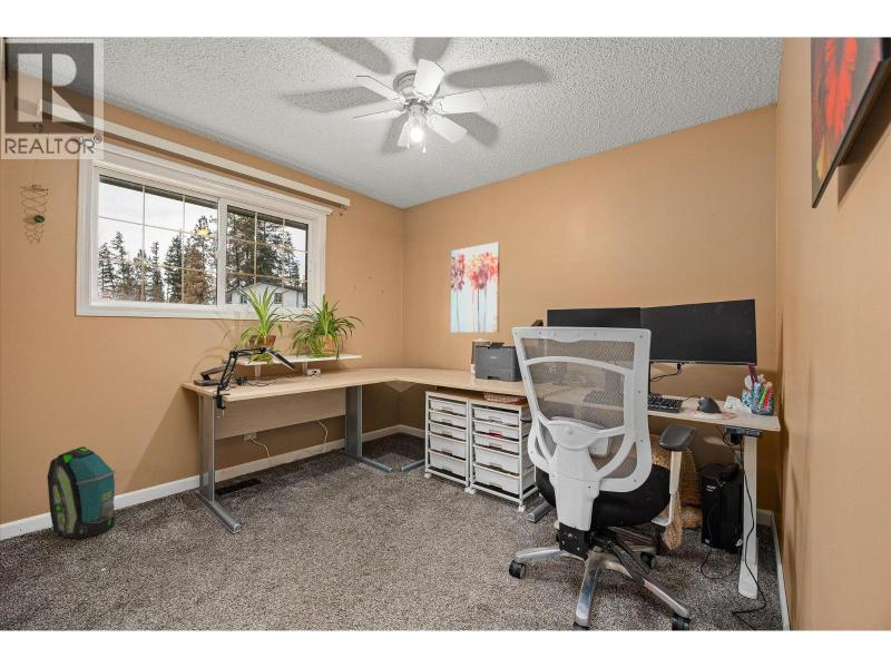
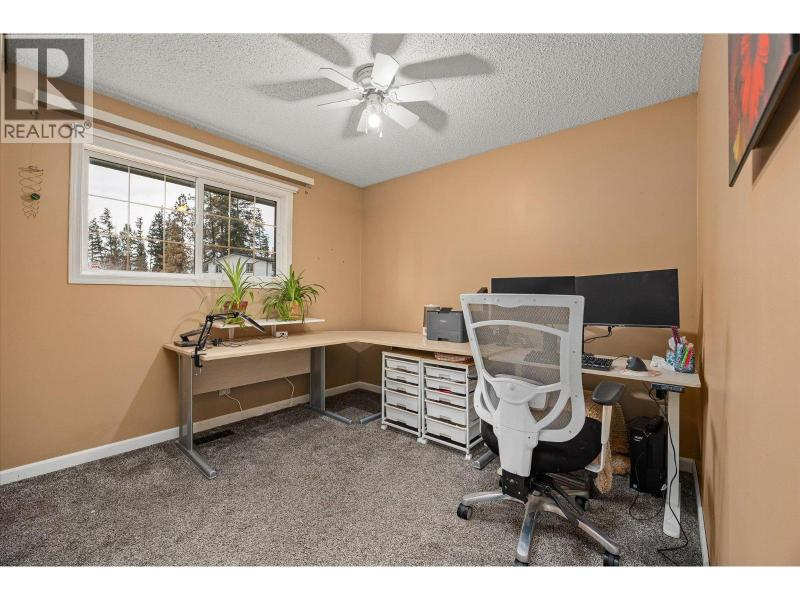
- backpack [46,445,117,540]
- wall art [450,242,501,334]
